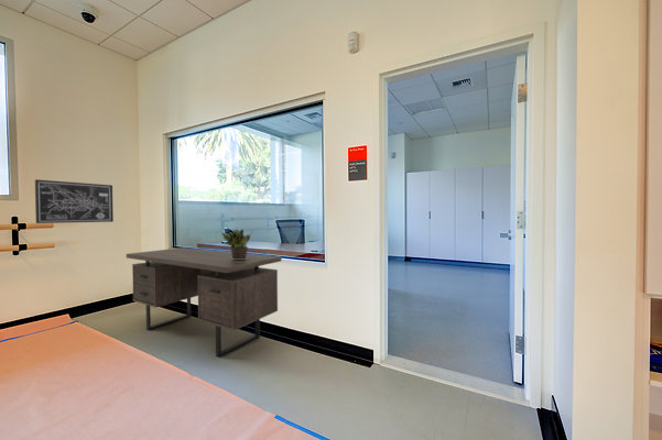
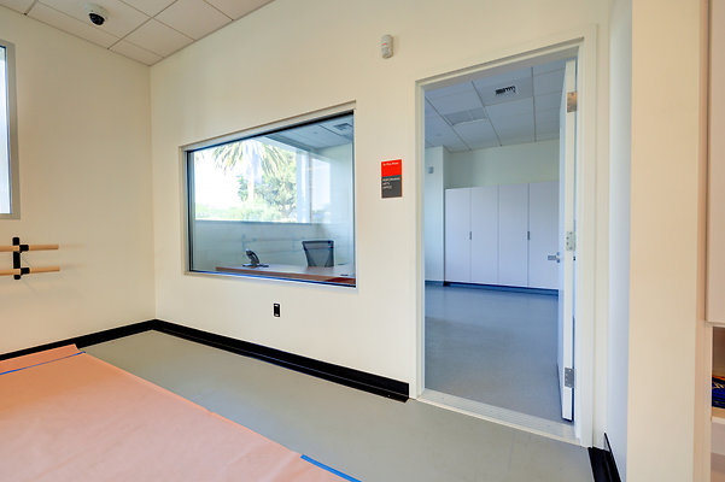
- potted plant [220,227,253,260]
- wall art [34,178,115,224]
- desk [126,246,282,359]
